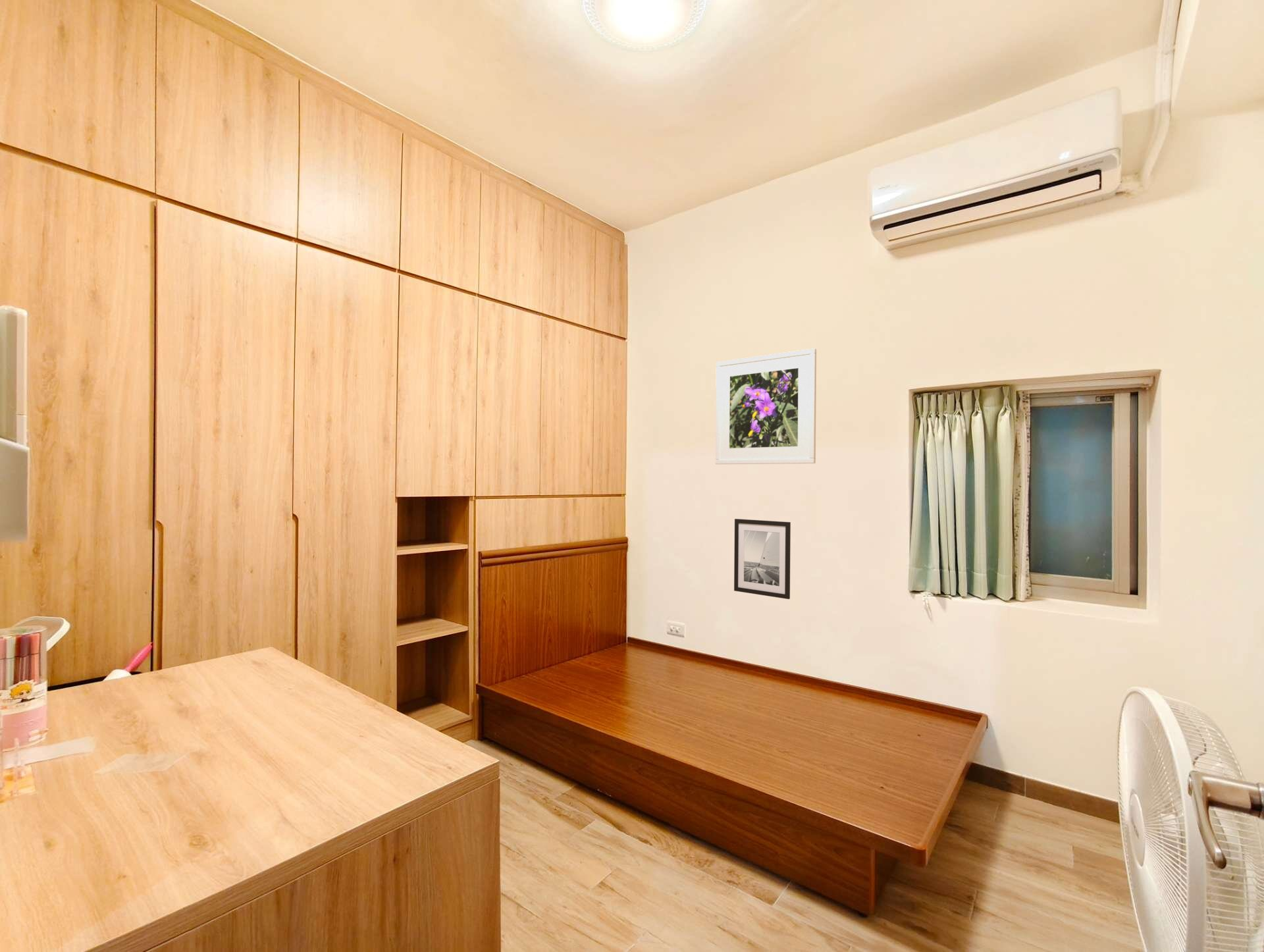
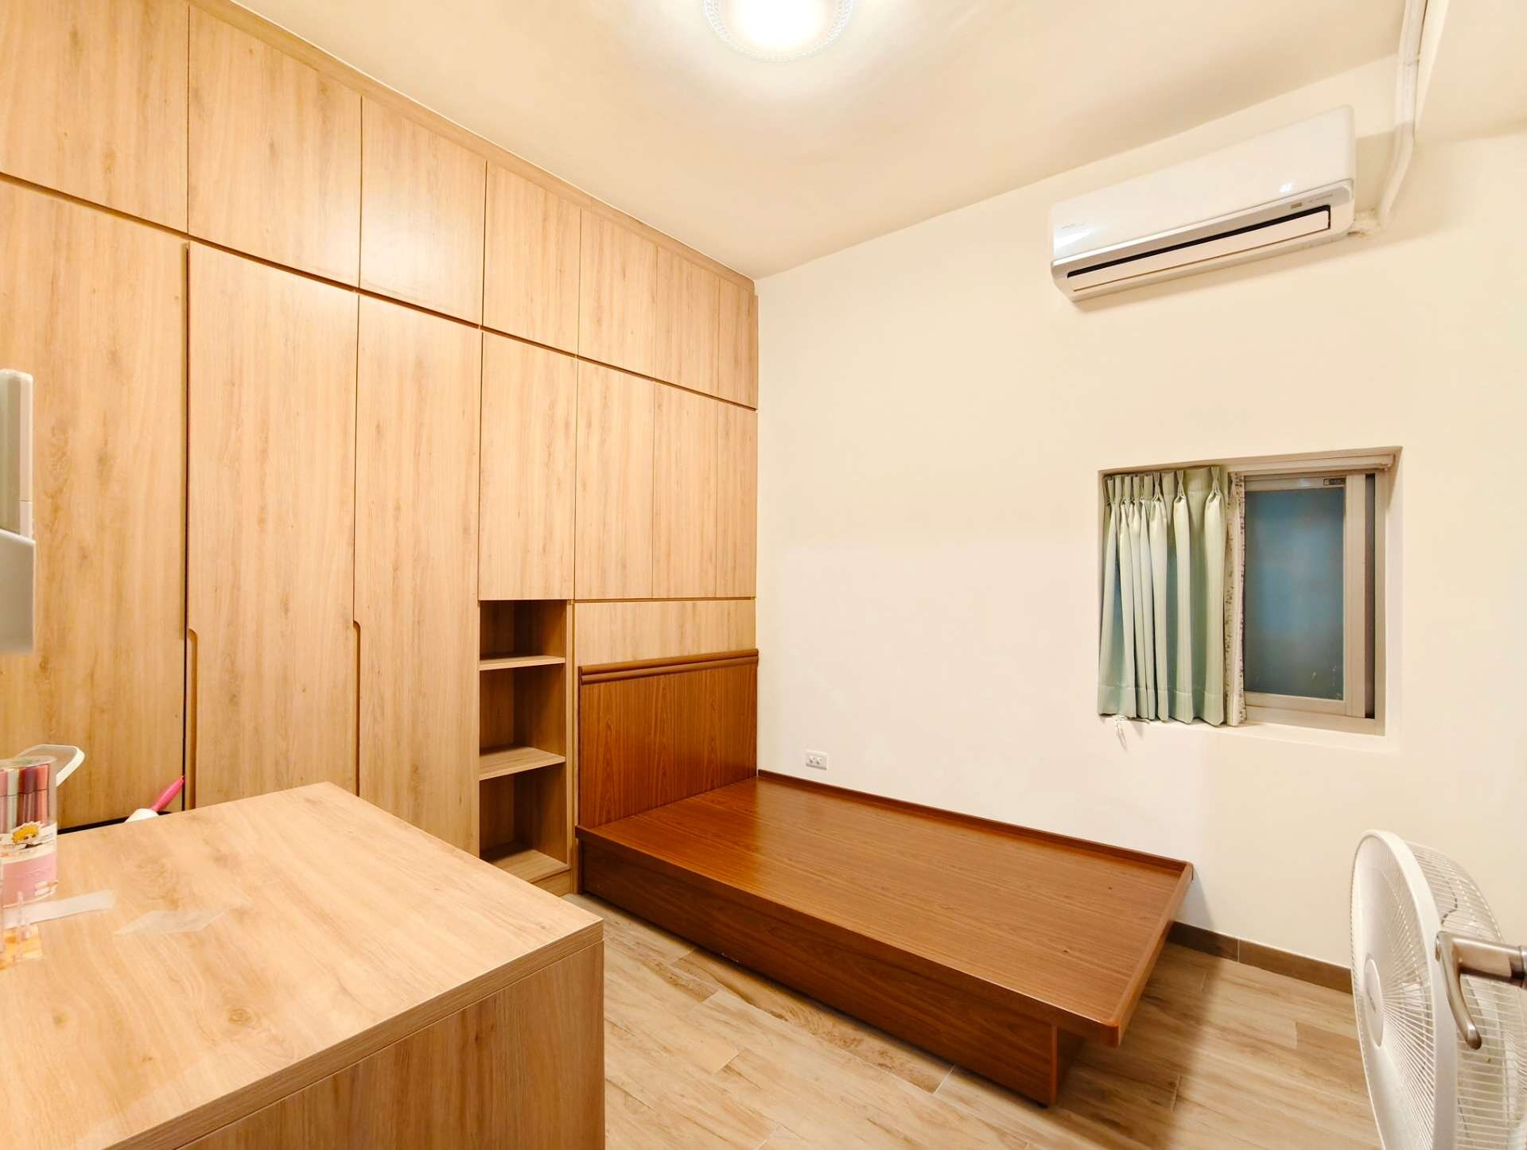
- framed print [715,348,817,465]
- wall art [733,518,791,600]
